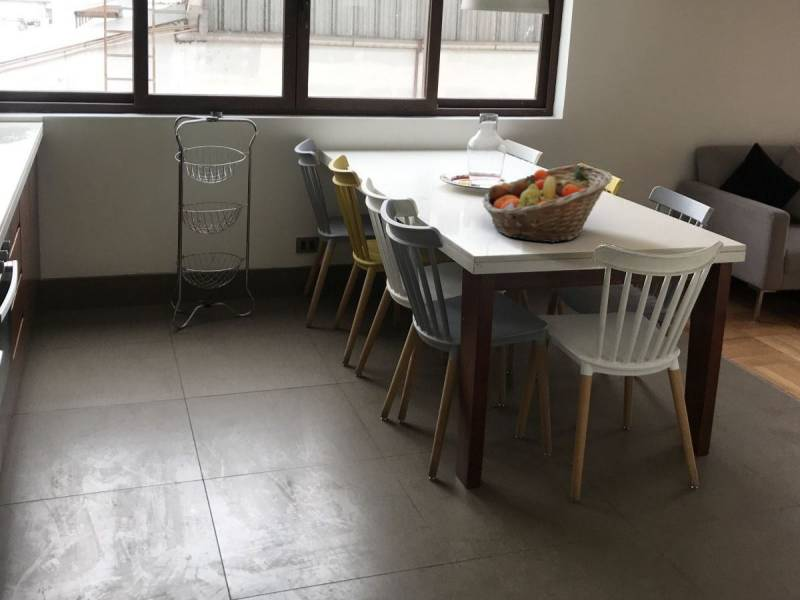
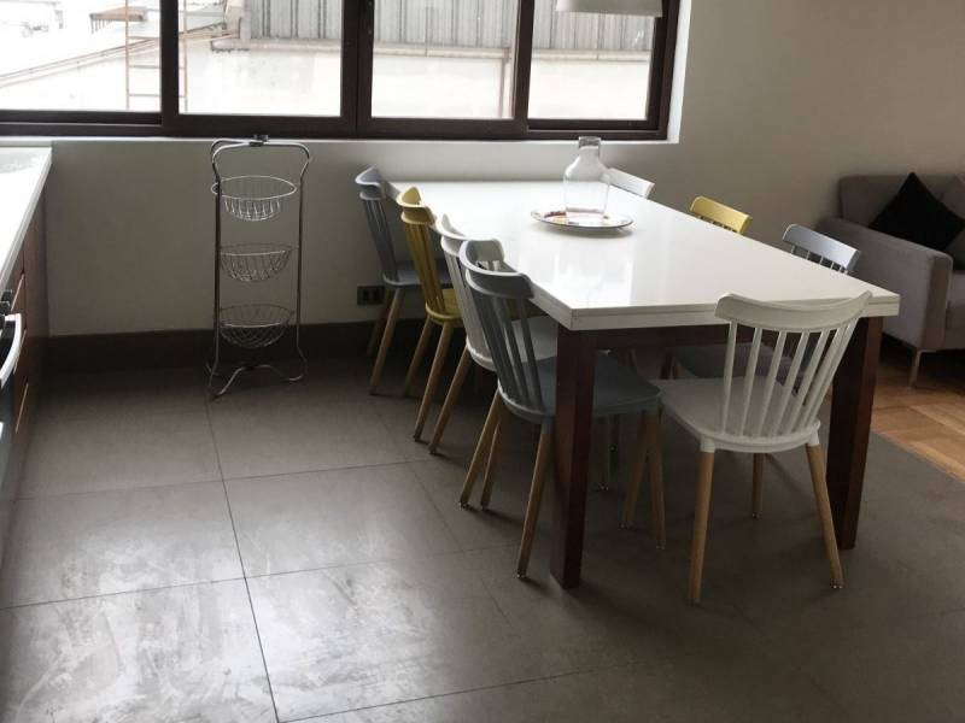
- fruit basket [481,164,613,244]
